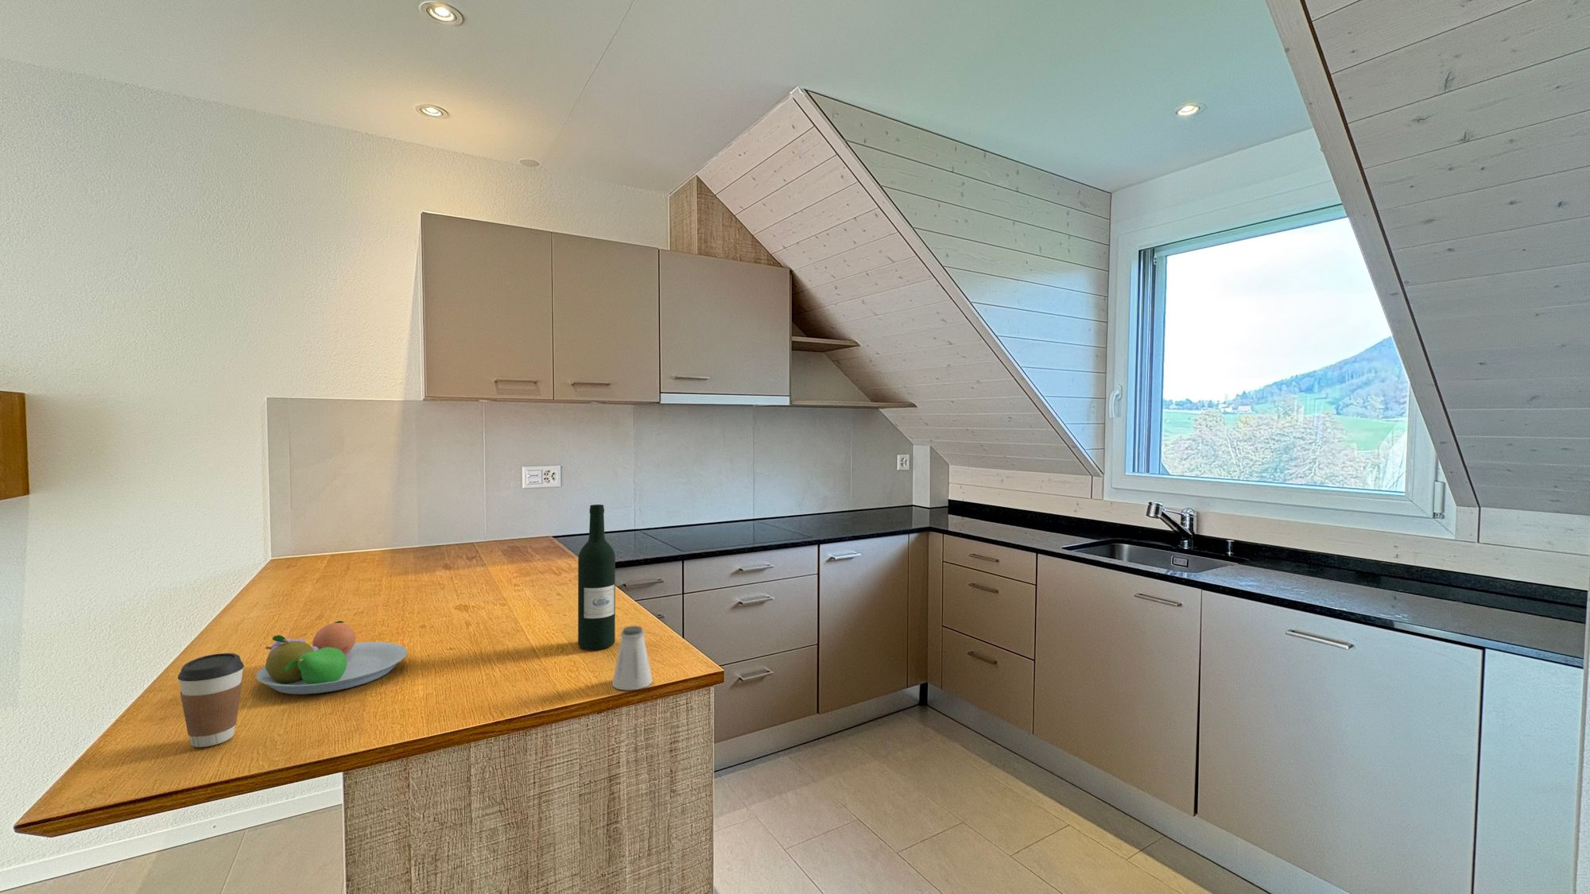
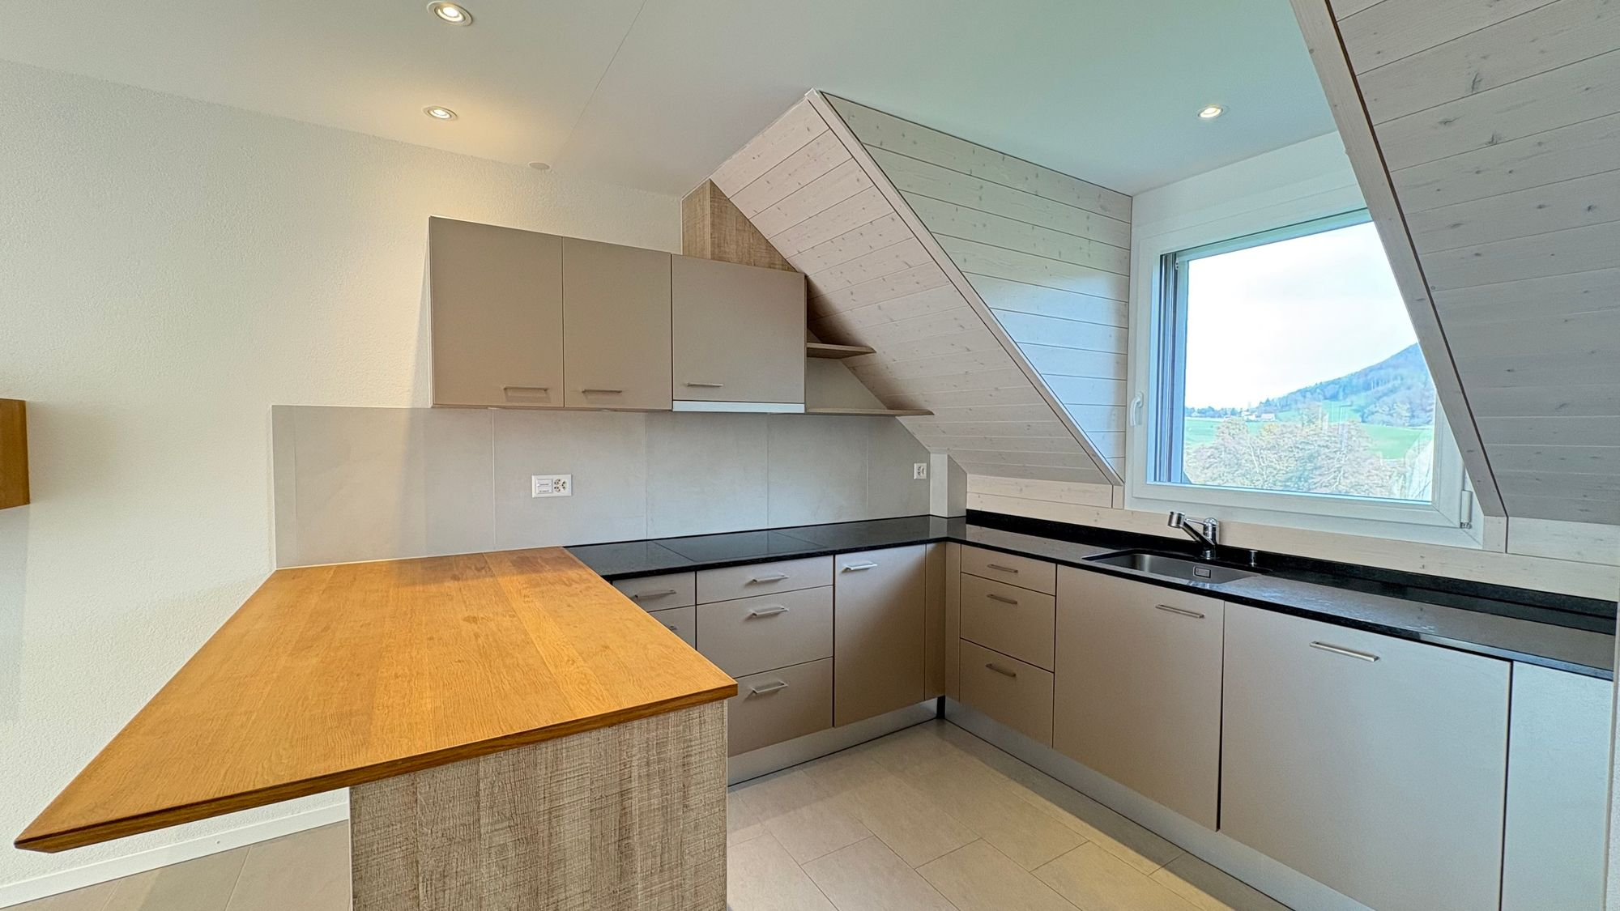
- wine bottle [578,504,616,651]
- fruit bowl [256,620,407,695]
- coffee cup [177,653,245,748]
- saltshaker [612,624,653,691]
